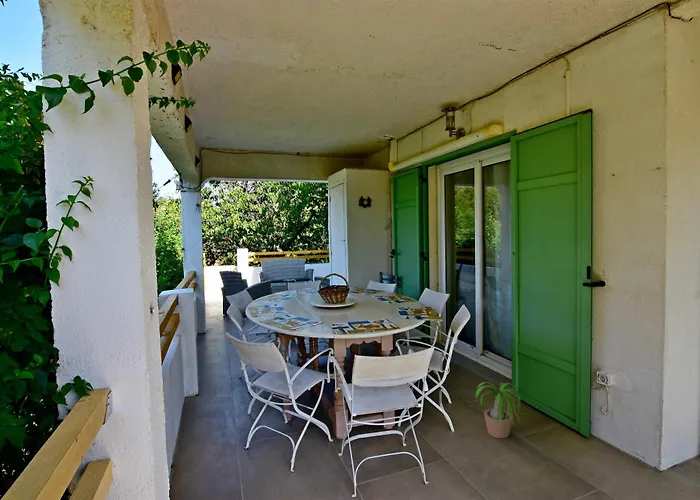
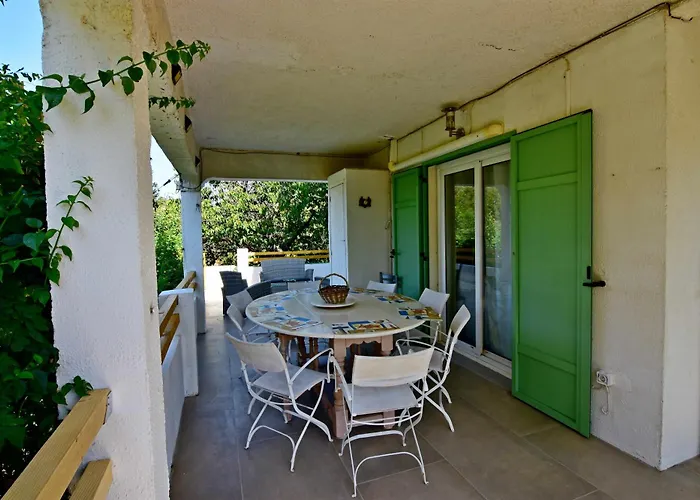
- potted plant [466,381,523,439]
